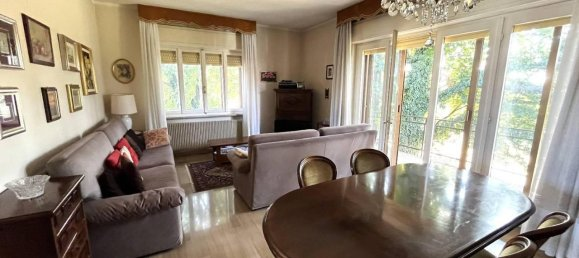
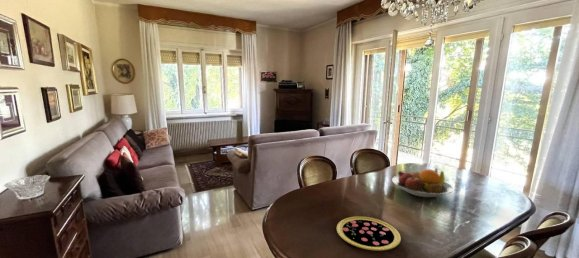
+ fruit bowl [391,167,455,198]
+ pizza [336,216,402,251]
